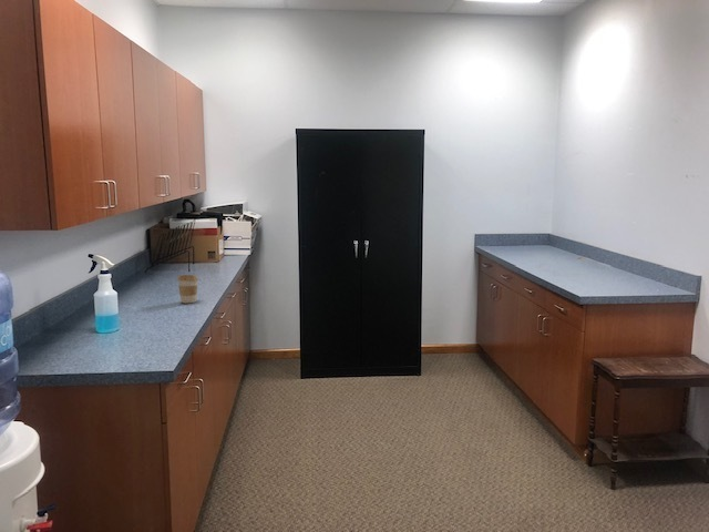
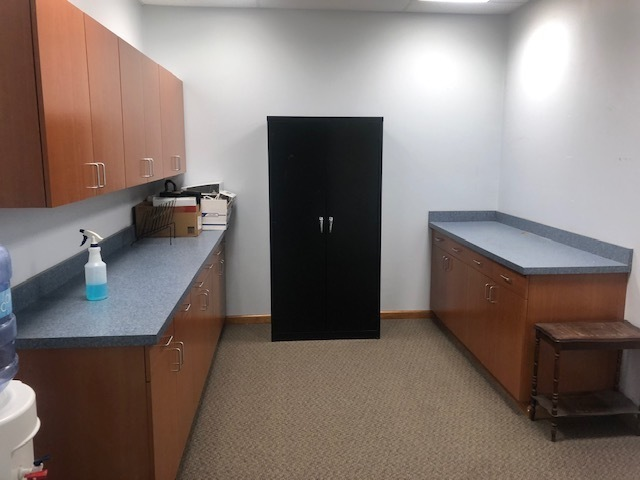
- coffee cup [176,274,199,304]
